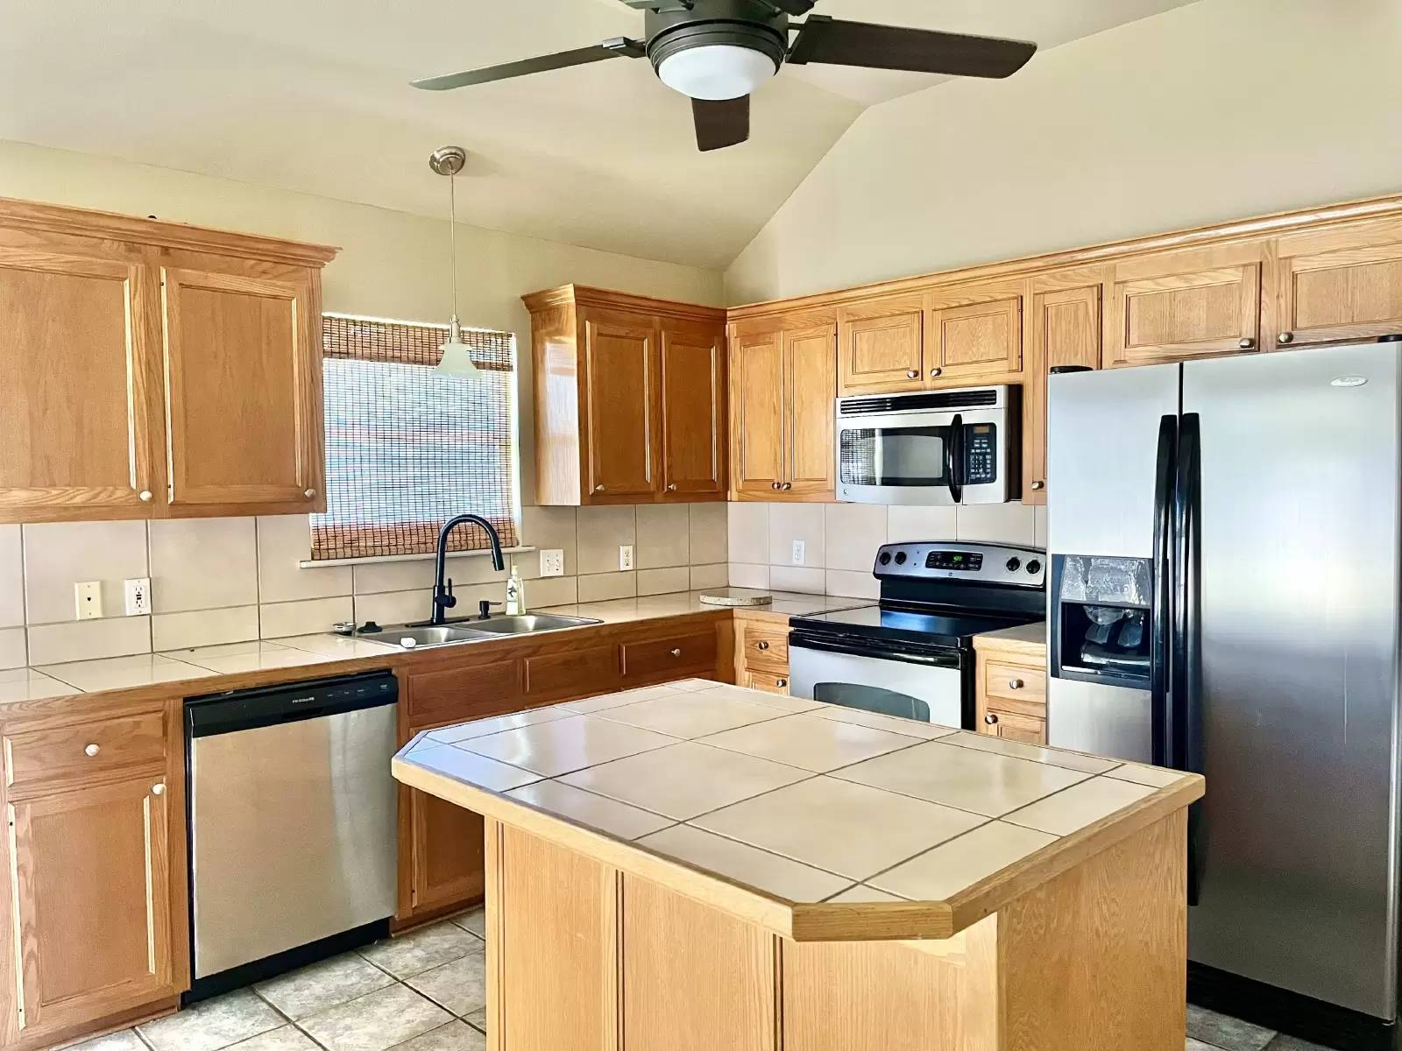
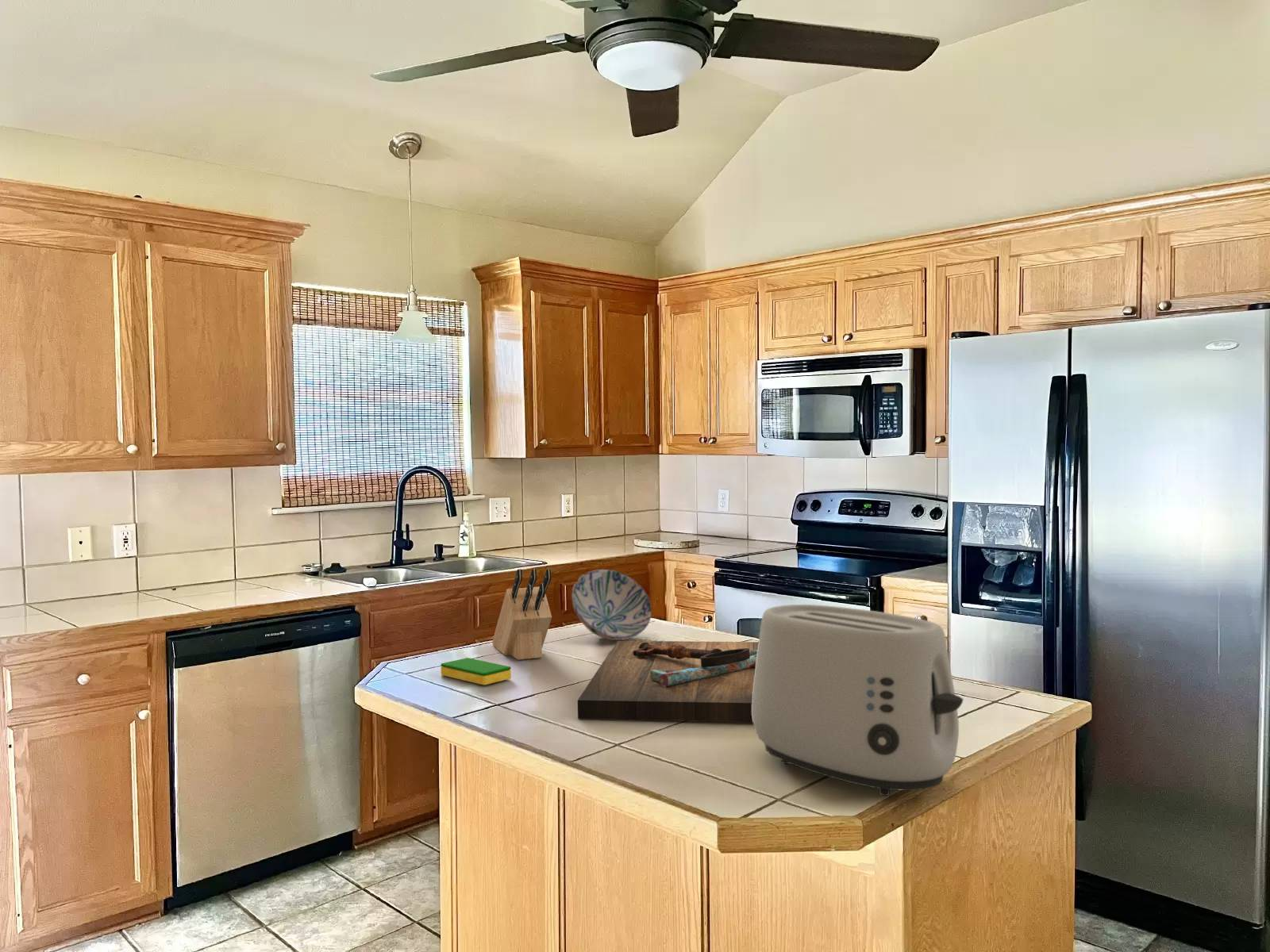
+ dish sponge [440,657,512,686]
+ bowl [571,569,652,641]
+ cutting board [577,640,759,723]
+ toaster [752,604,964,797]
+ knife block [491,568,552,661]
